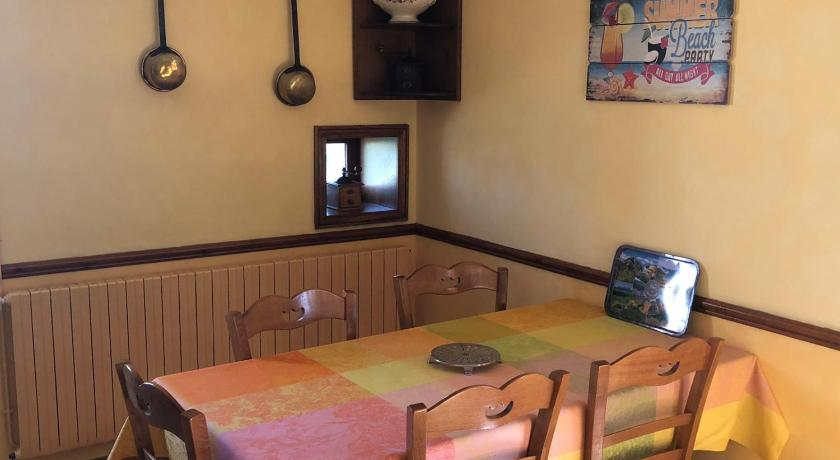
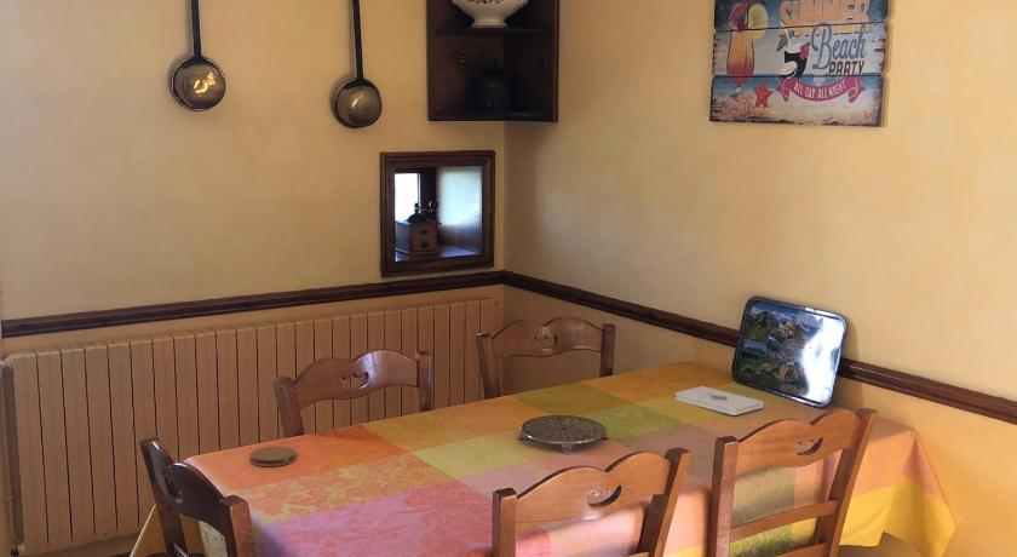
+ notepad [674,385,765,417]
+ coaster [249,446,297,467]
